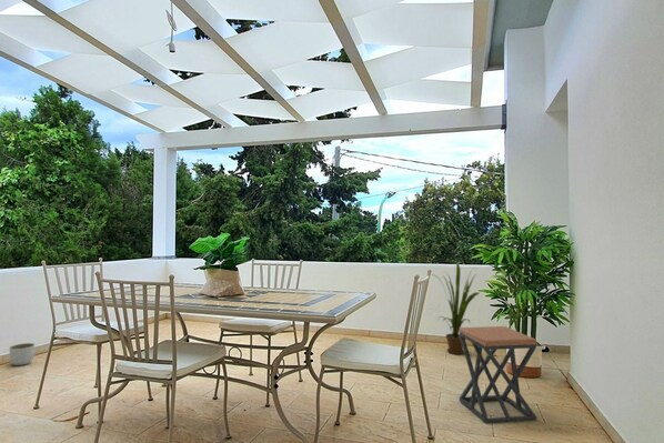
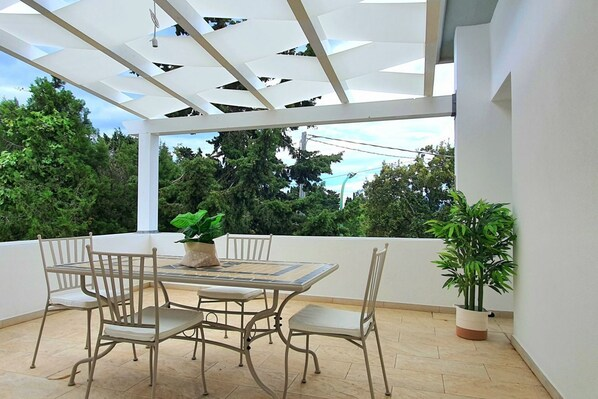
- stool [459,325,537,424]
- house plant [431,261,481,355]
- planter [9,342,36,366]
